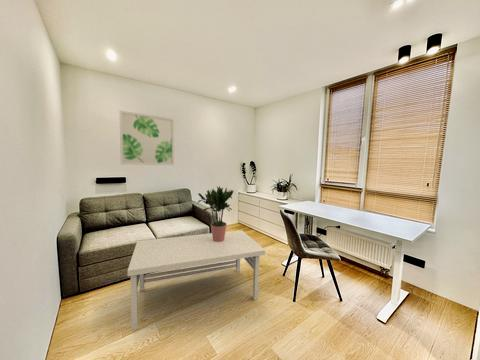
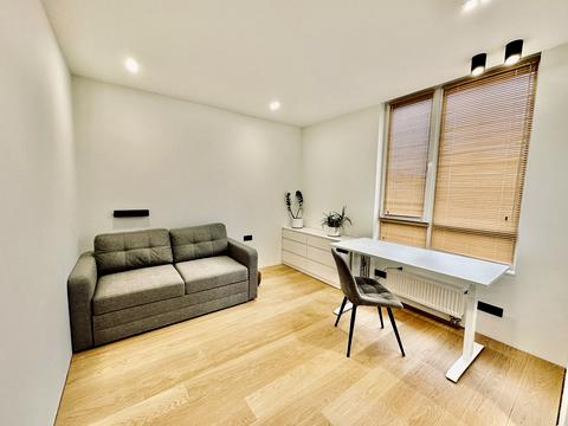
- potted plant [197,185,235,242]
- coffee table [126,229,266,331]
- wall art [119,109,175,166]
